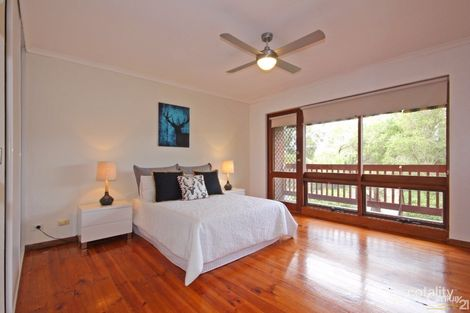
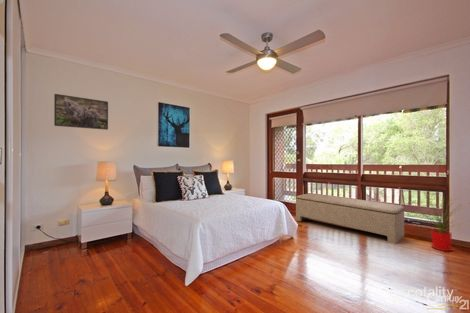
+ bench [295,192,405,245]
+ house plant [415,193,470,252]
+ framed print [53,93,109,131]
